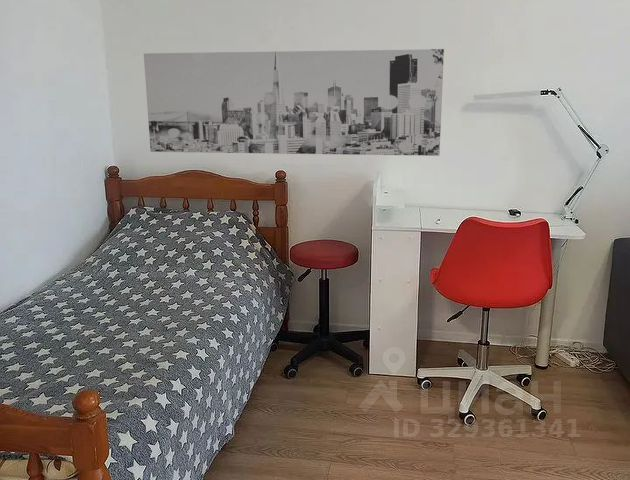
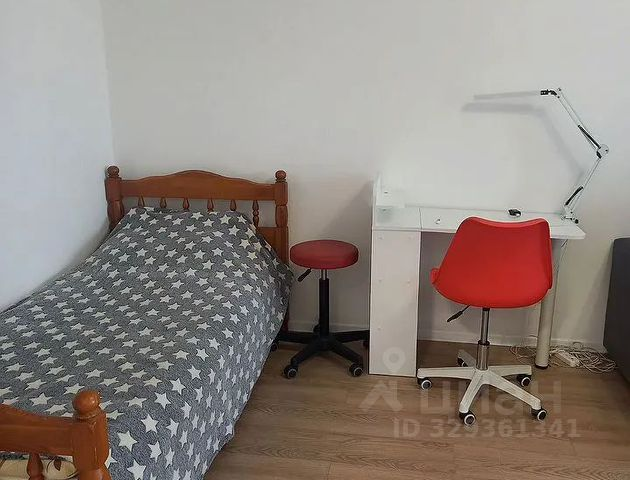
- wall art [143,48,445,157]
